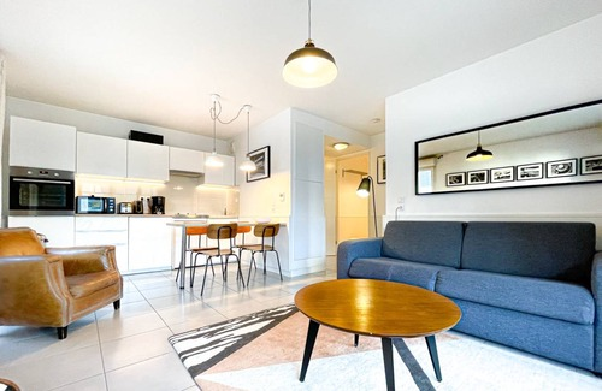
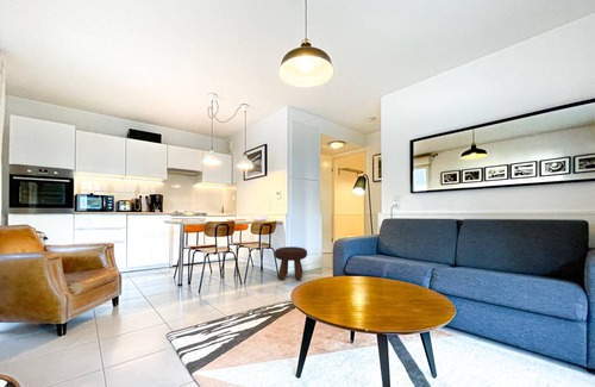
+ footstool [274,245,308,282]
